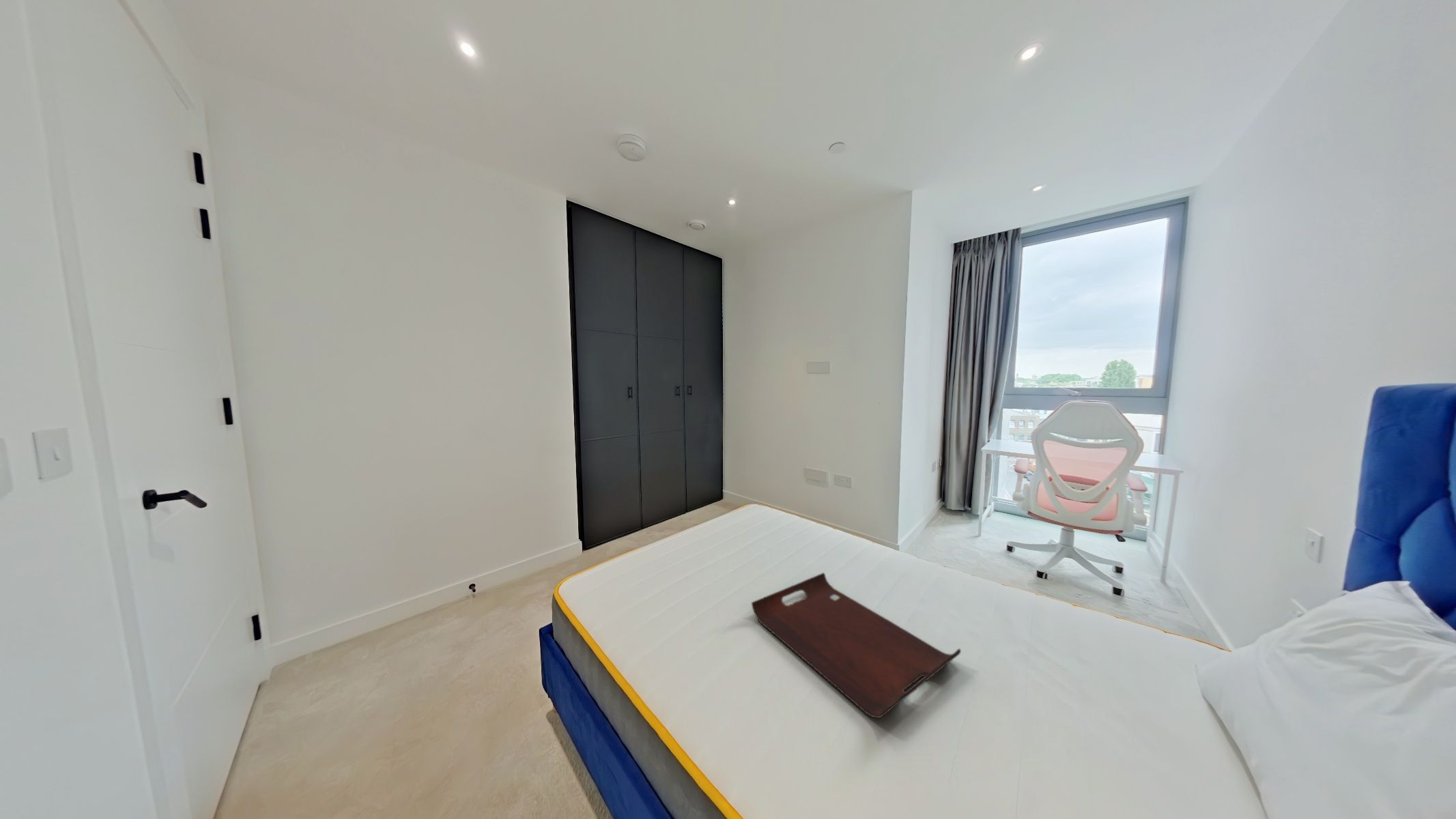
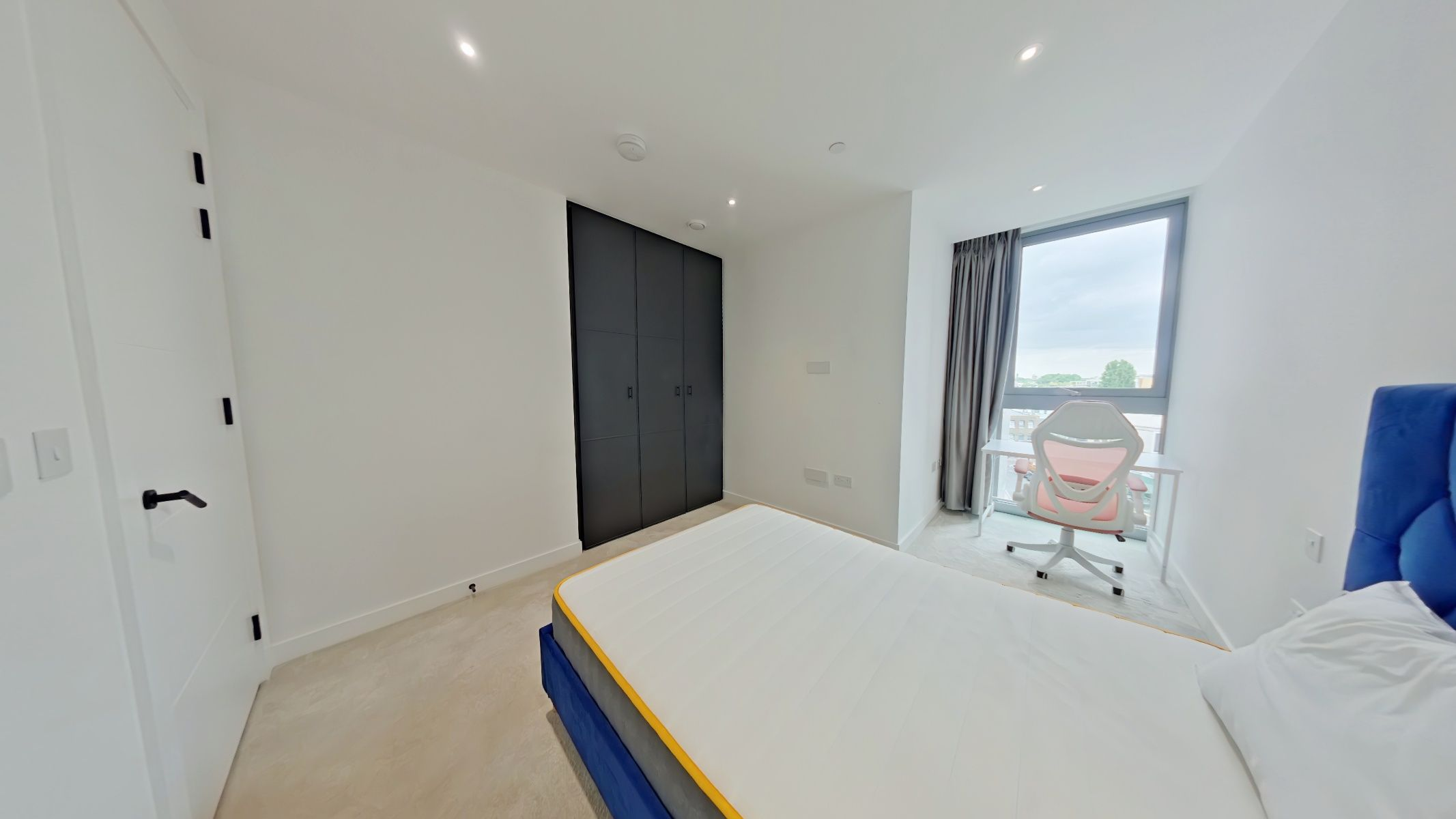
- serving tray [751,572,962,719]
